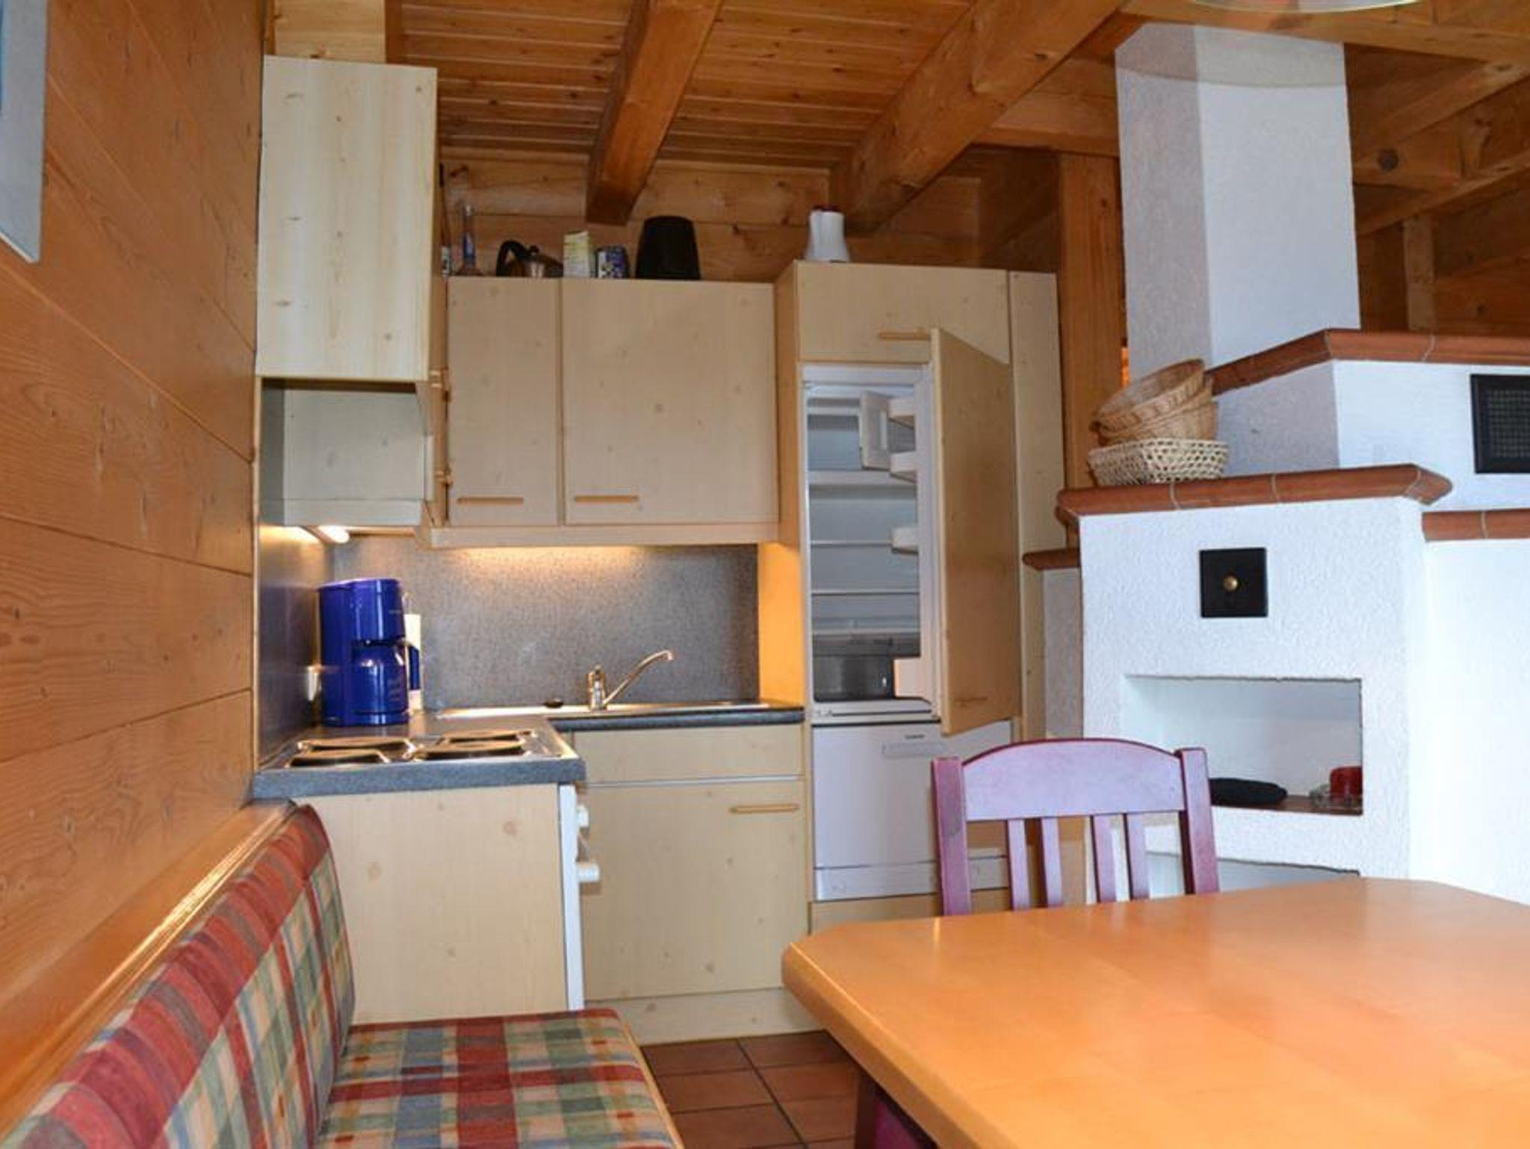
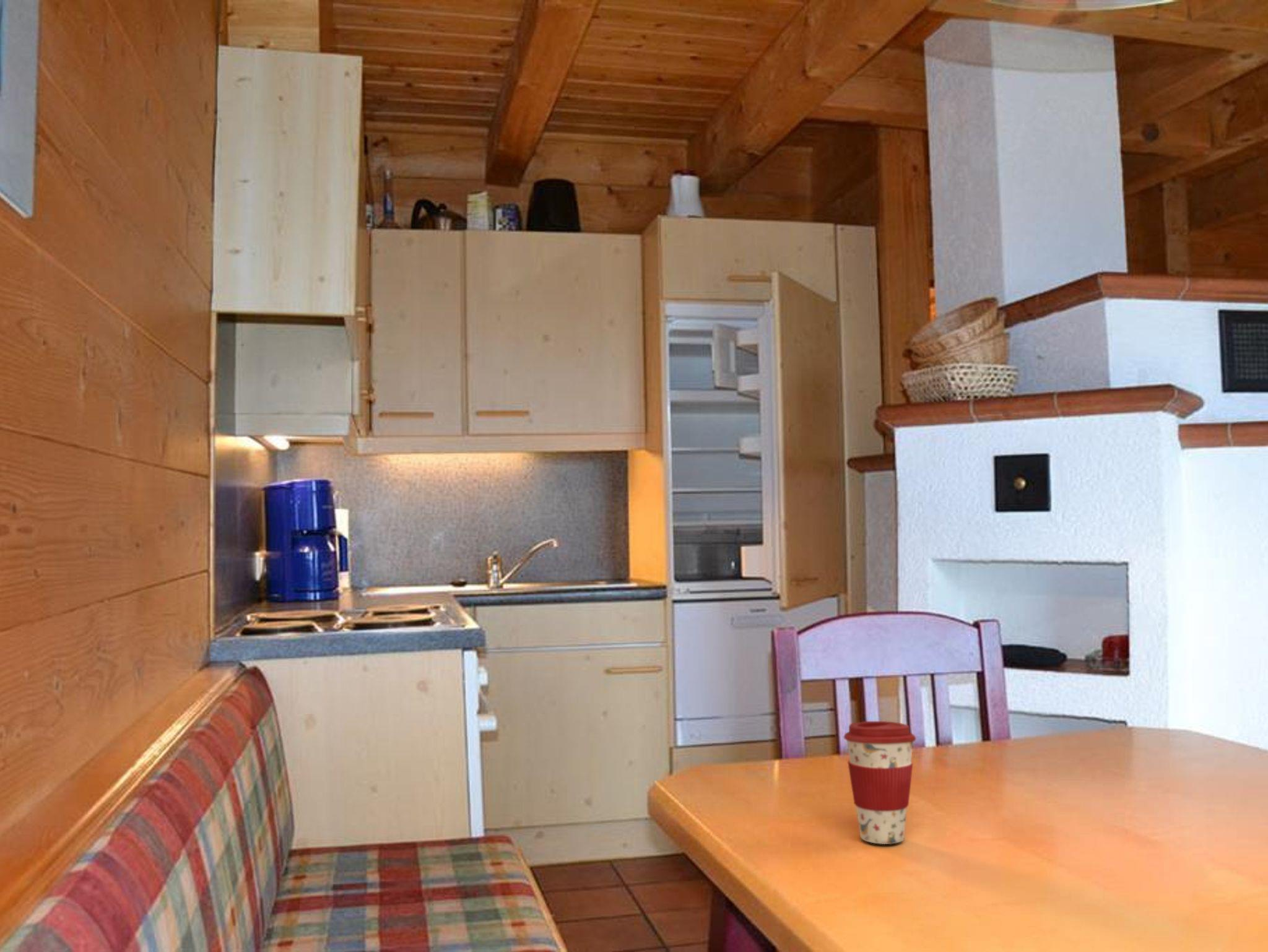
+ coffee cup [843,720,916,845]
